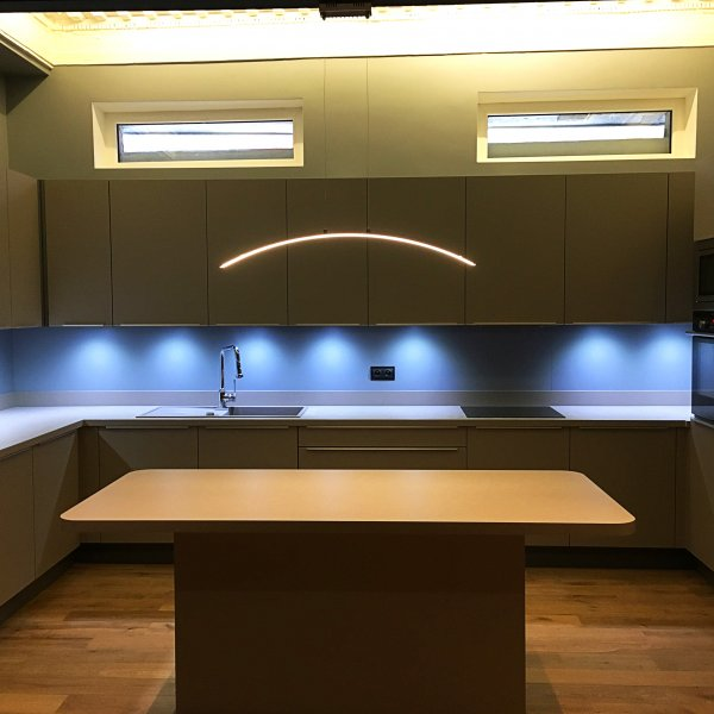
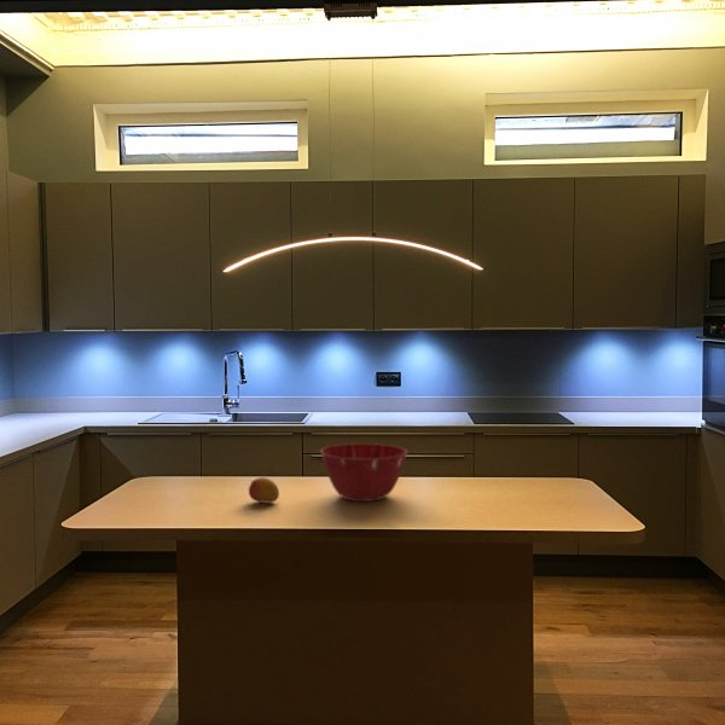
+ mixing bowl [319,442,408,503]
+ fruit [248,476,280,504]
